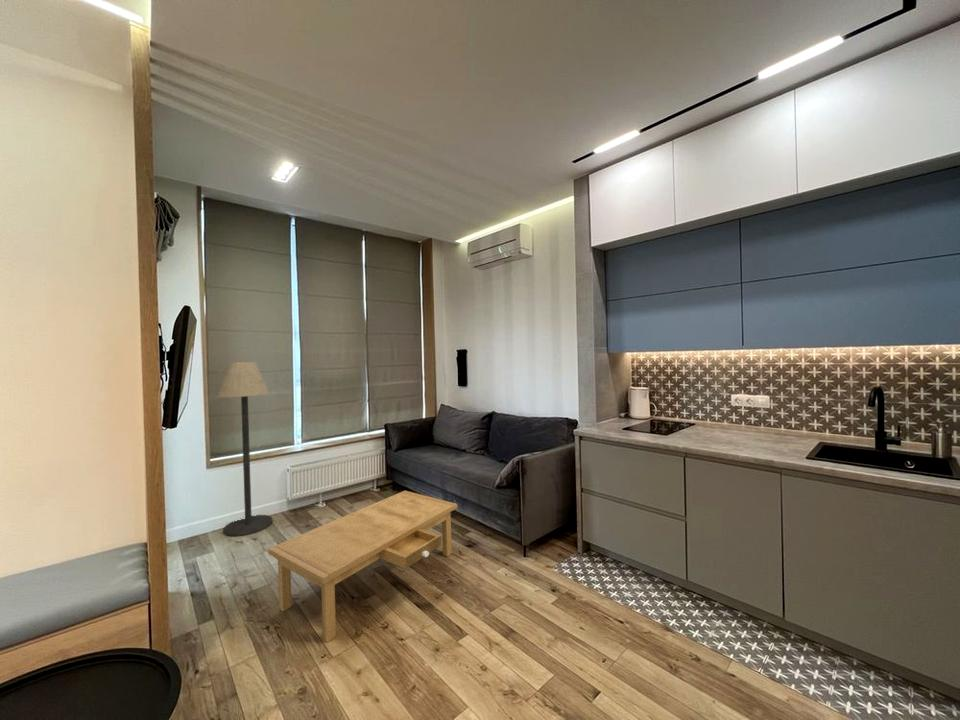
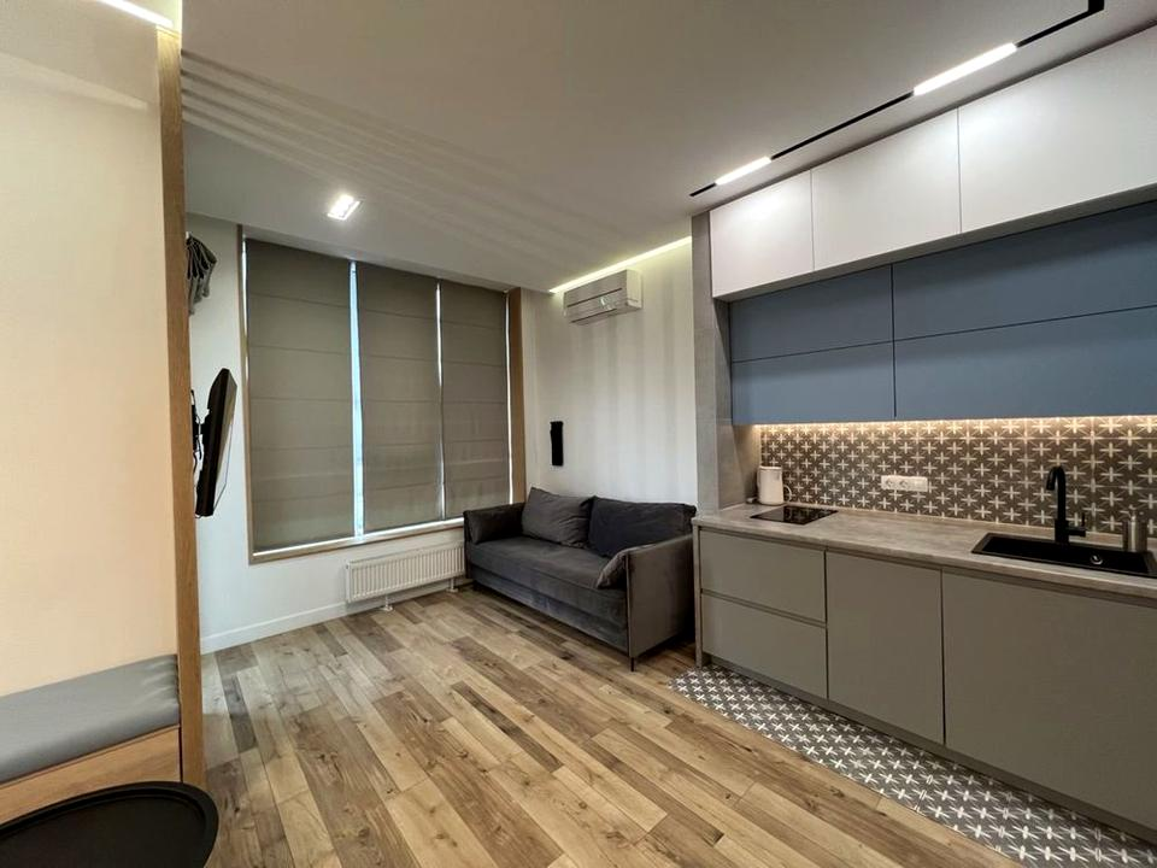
- floor lamp [217,361,274,537]
- coffee table [267,490,458,643]
